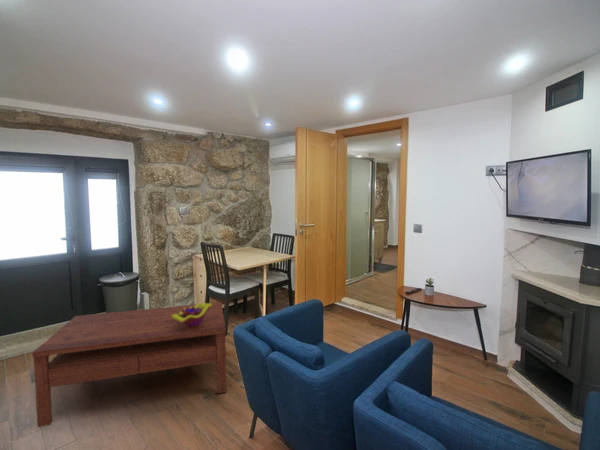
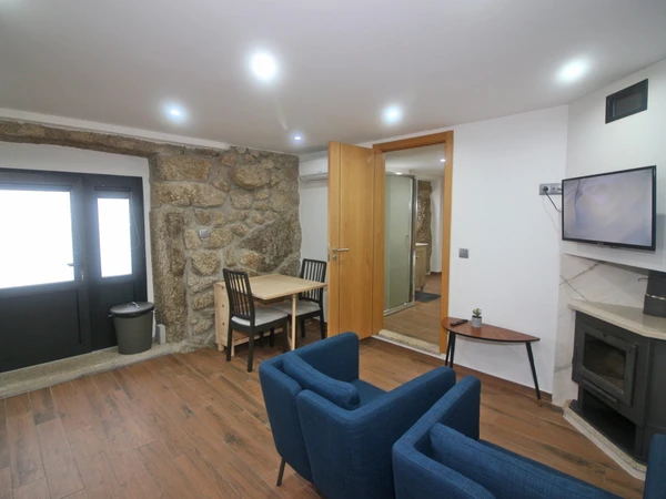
- decorative bowl [171,302,213,326]
- coffee table [31,301,227,428]
